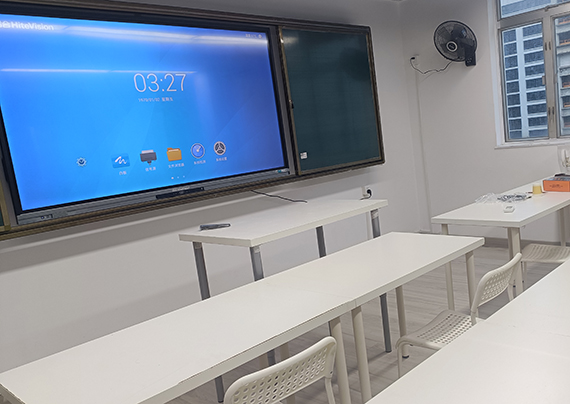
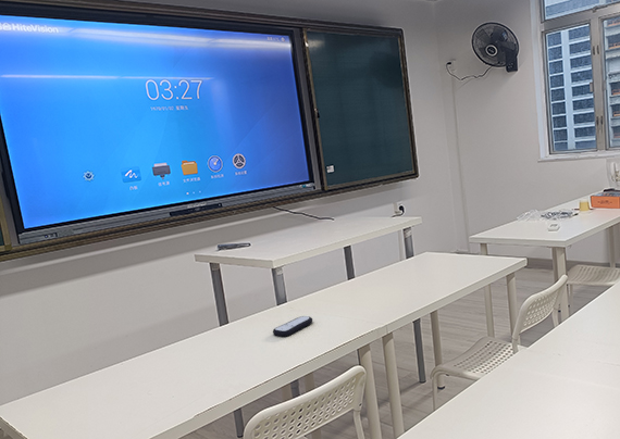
+ remote control [272,315,313,338]
